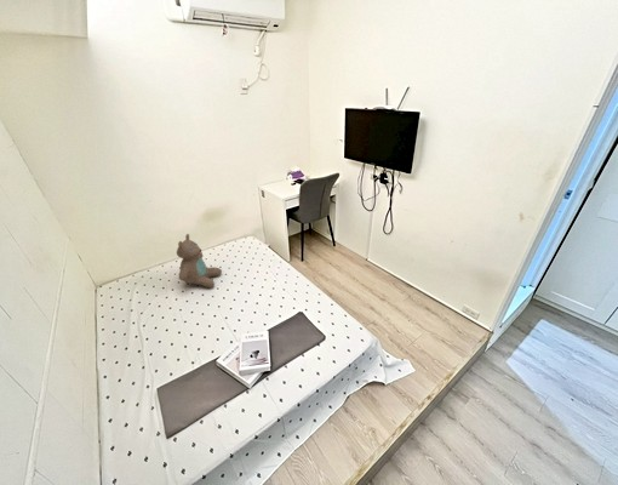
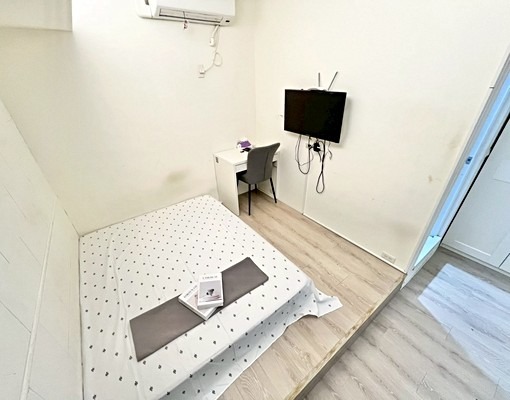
- teddy bear [176,233,223,289]
